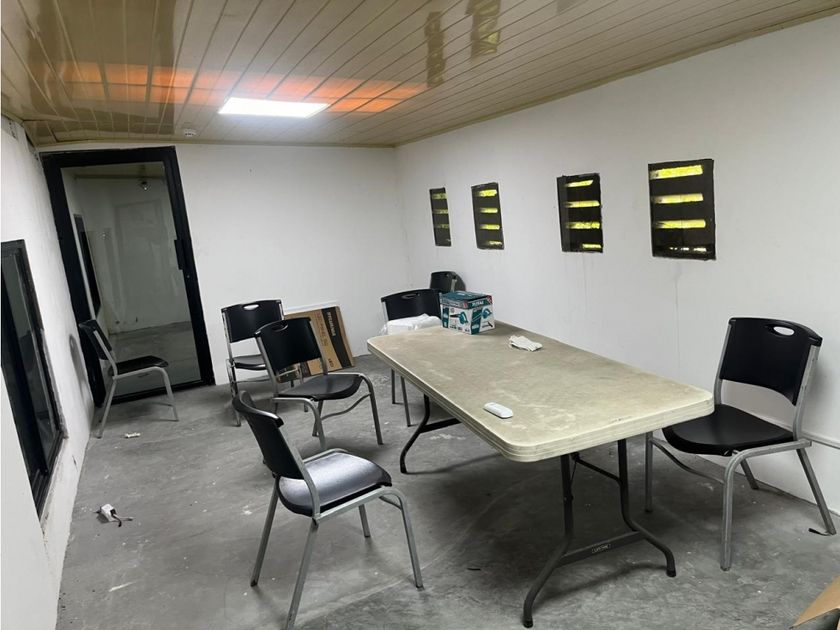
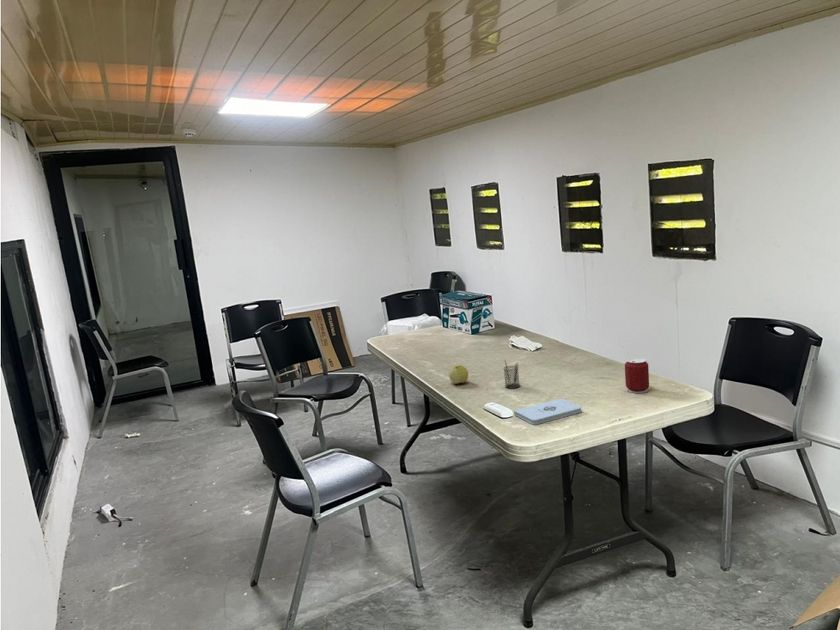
+ can [624,357,650,394]
+ notepad [513,397,583,426]
+ pencil holder [503,359,521,390]
+ apple [448,364,469,385]
